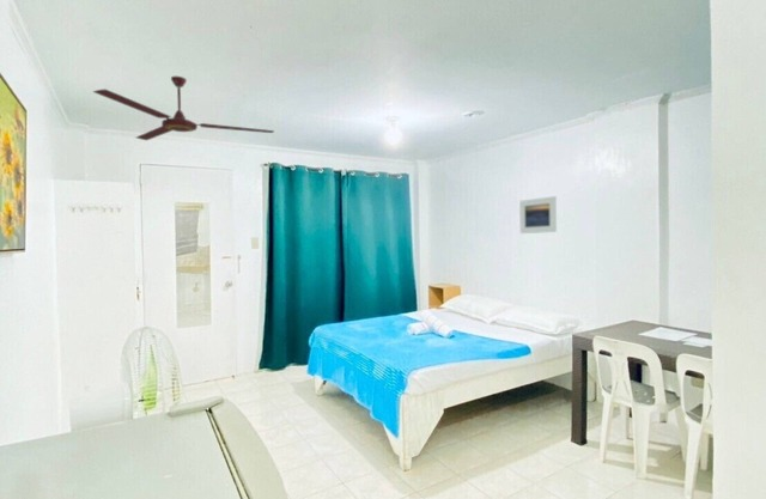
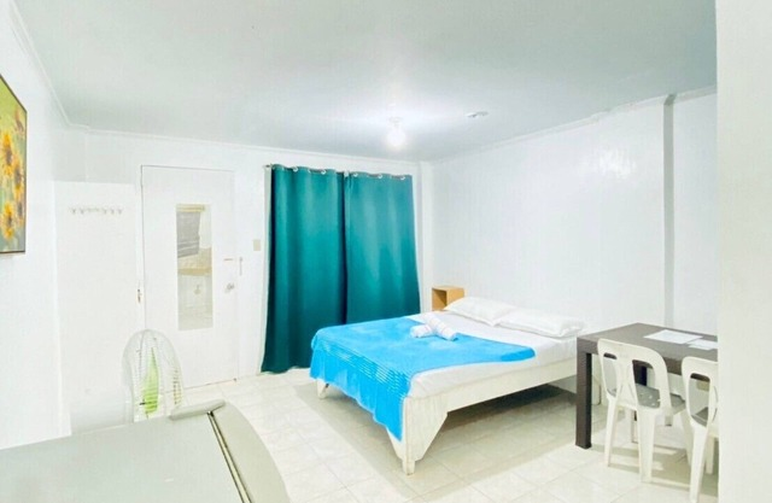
- ceiling fan [92,75,275,141]
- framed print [518,195,558,235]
